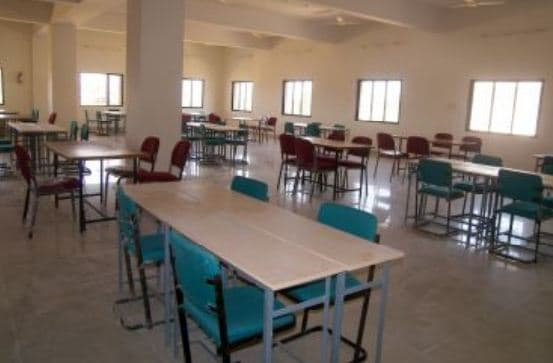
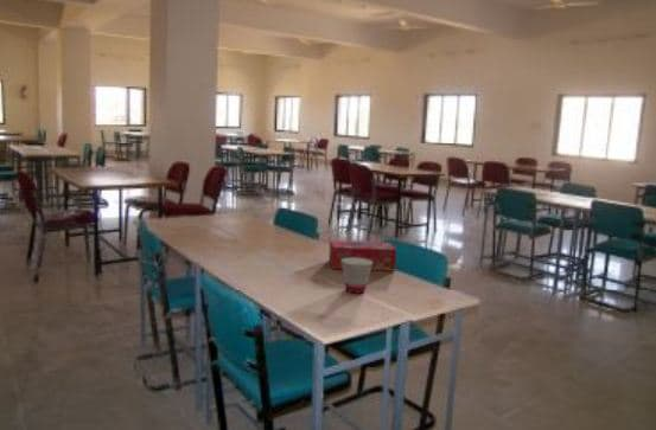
+ cup [342,257,372,294]
+ tissue box [327,239,397,271]
